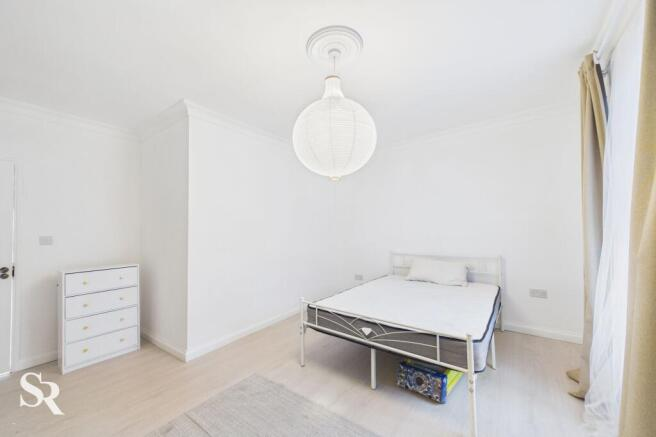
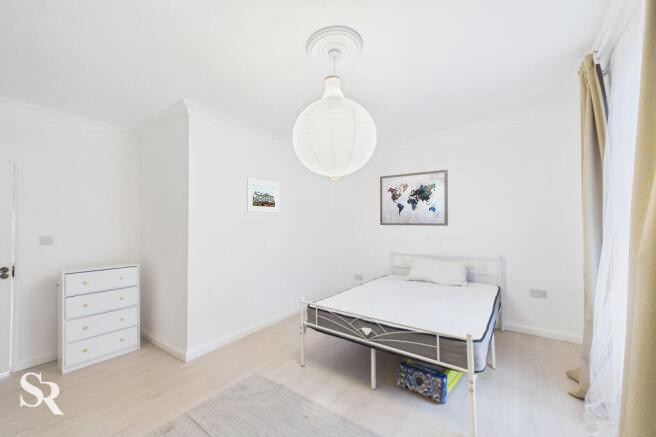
+ wall art [379,169,449,227]
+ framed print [246,177,280,213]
